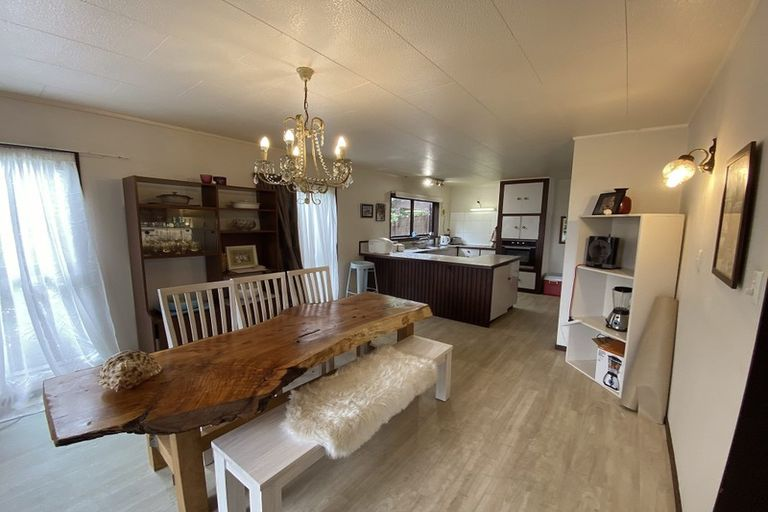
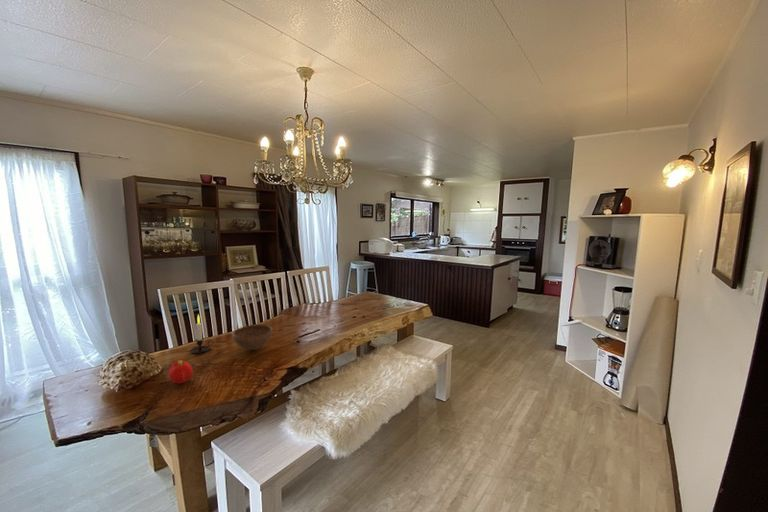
+ bowl [231,324,274,351]
+ fruit [168,359,194,384]
+ candle [189,313,214,354]
